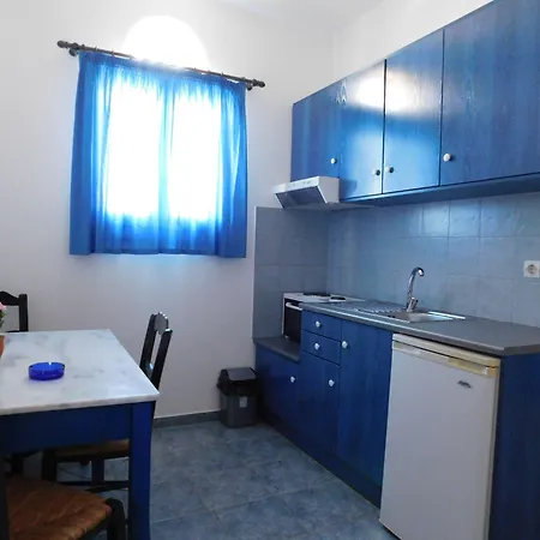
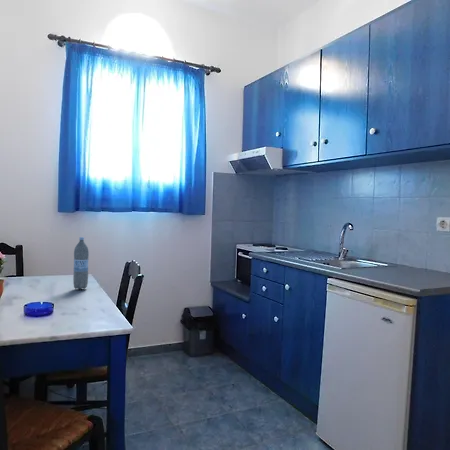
+ water bottle [72,236,90,290]
